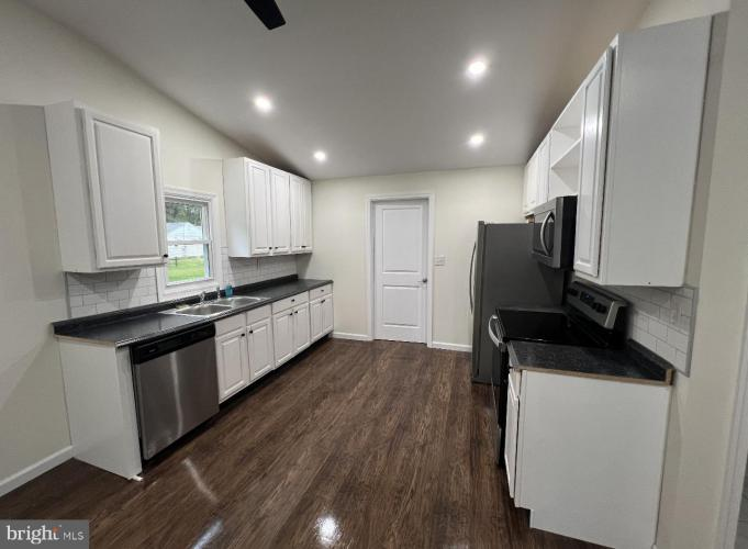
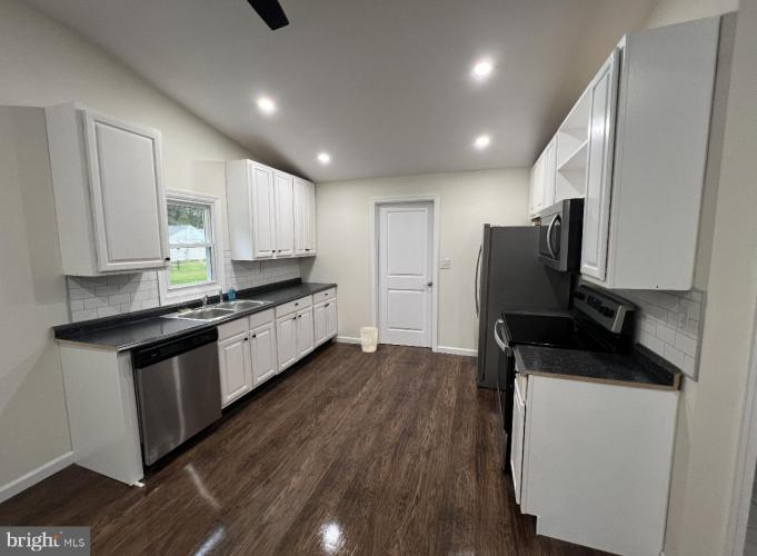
+ wastebasket [359,326,379,354]
